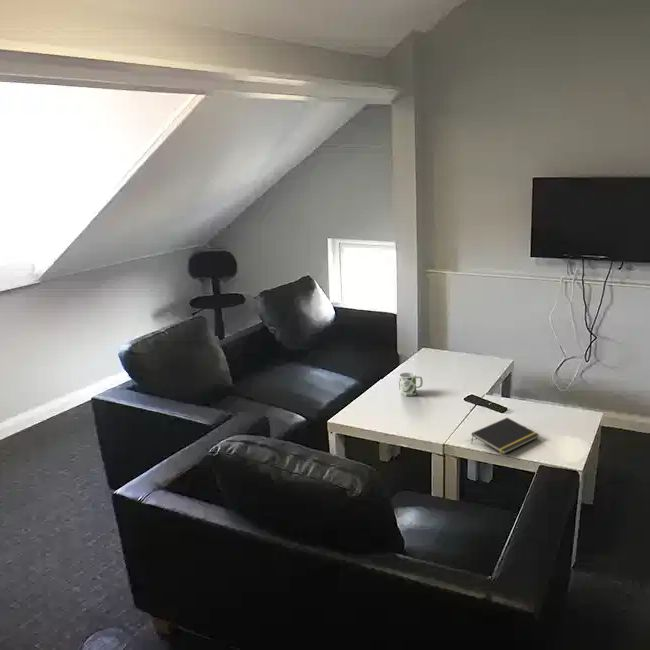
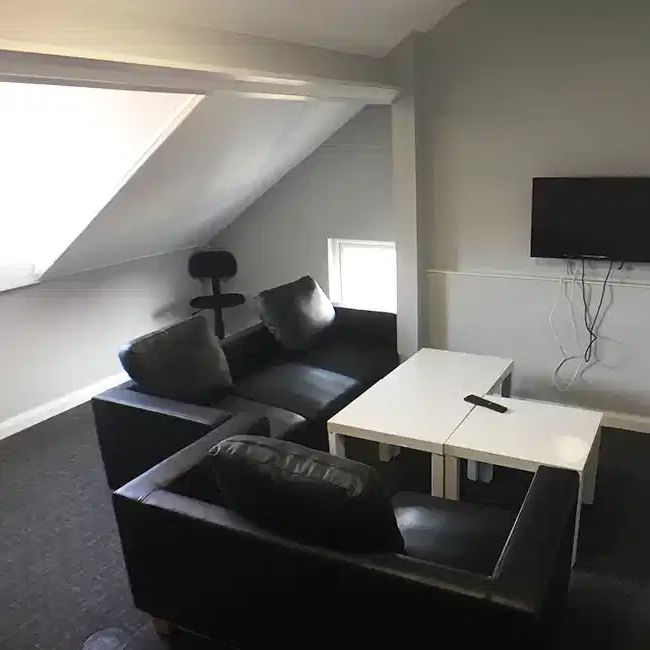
- mug [398,371,424,397]
- notepad [470,417,540,455]
